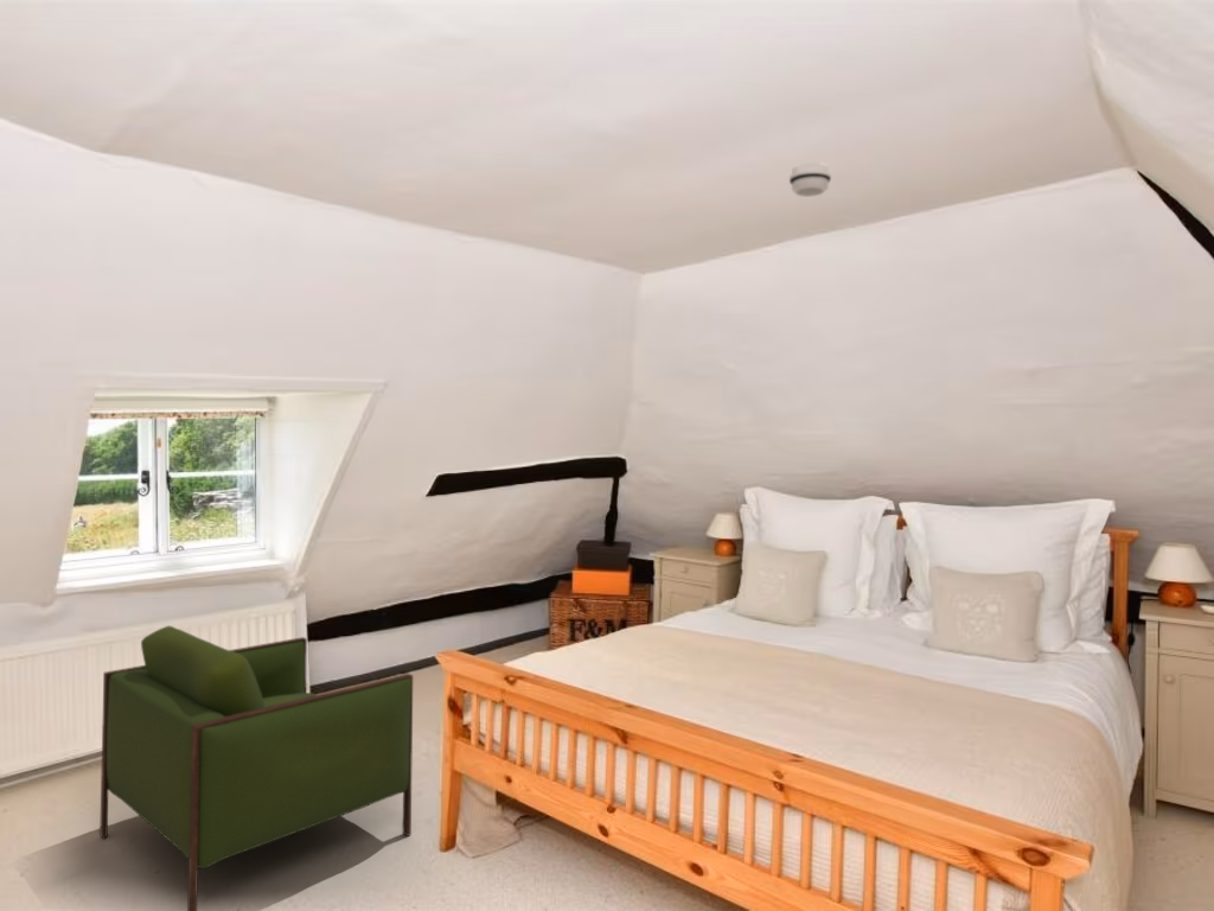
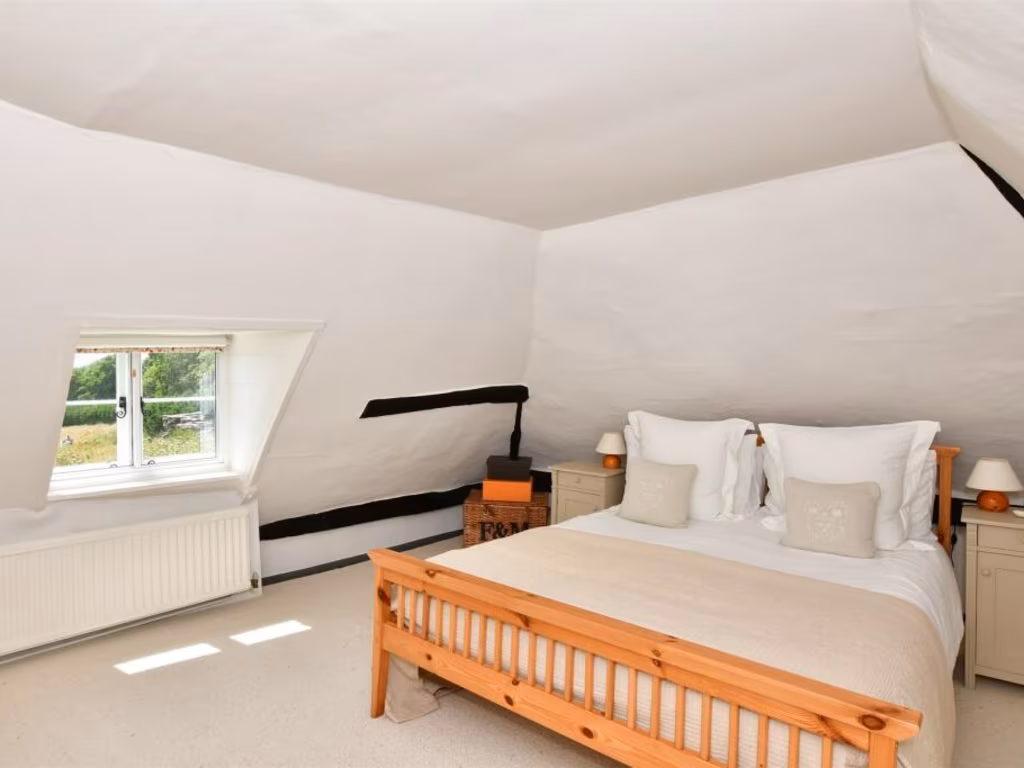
- armchair [98,625,414,911]
- smoke detector [788,161,832,198]
